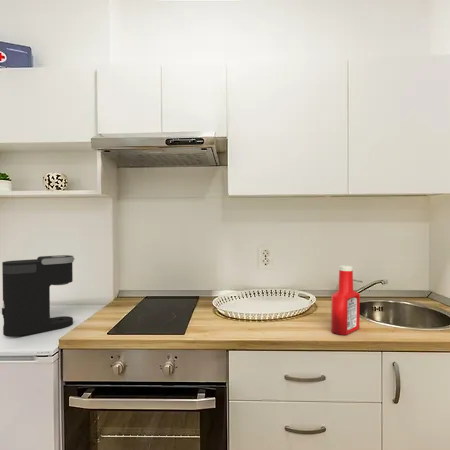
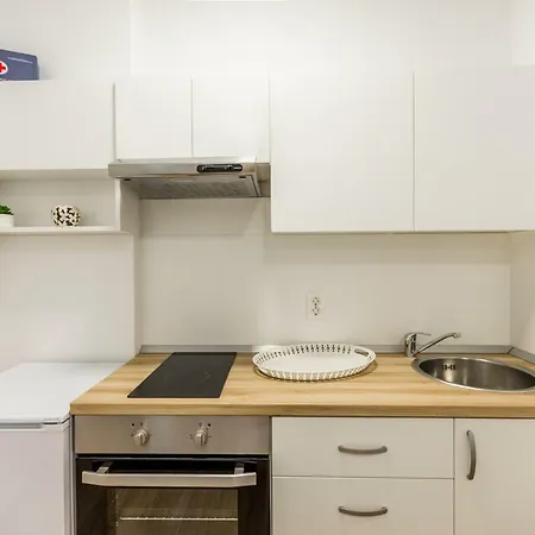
- soap bottle [330,264,361,336]
- coffee maker [1,254,76,338]
